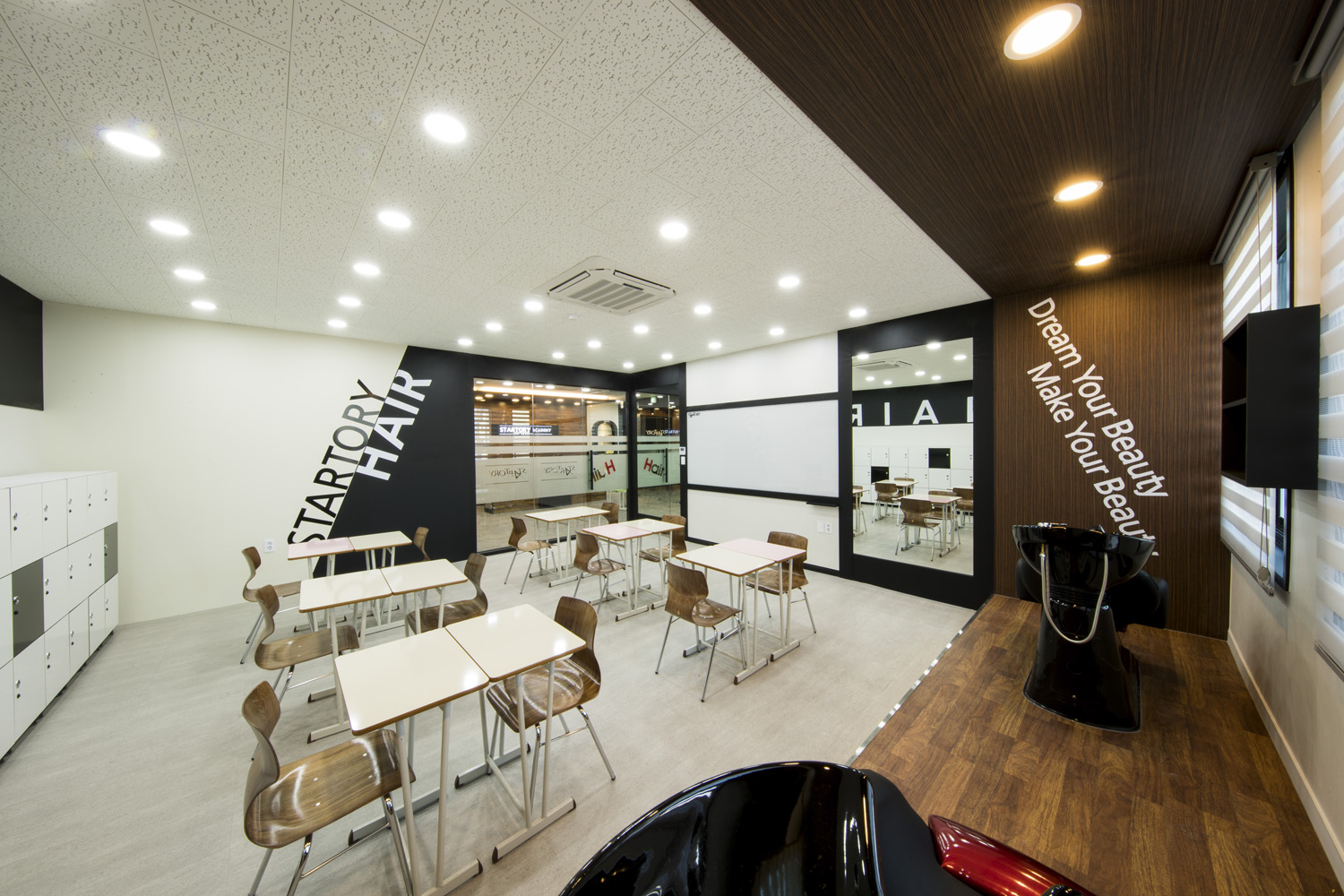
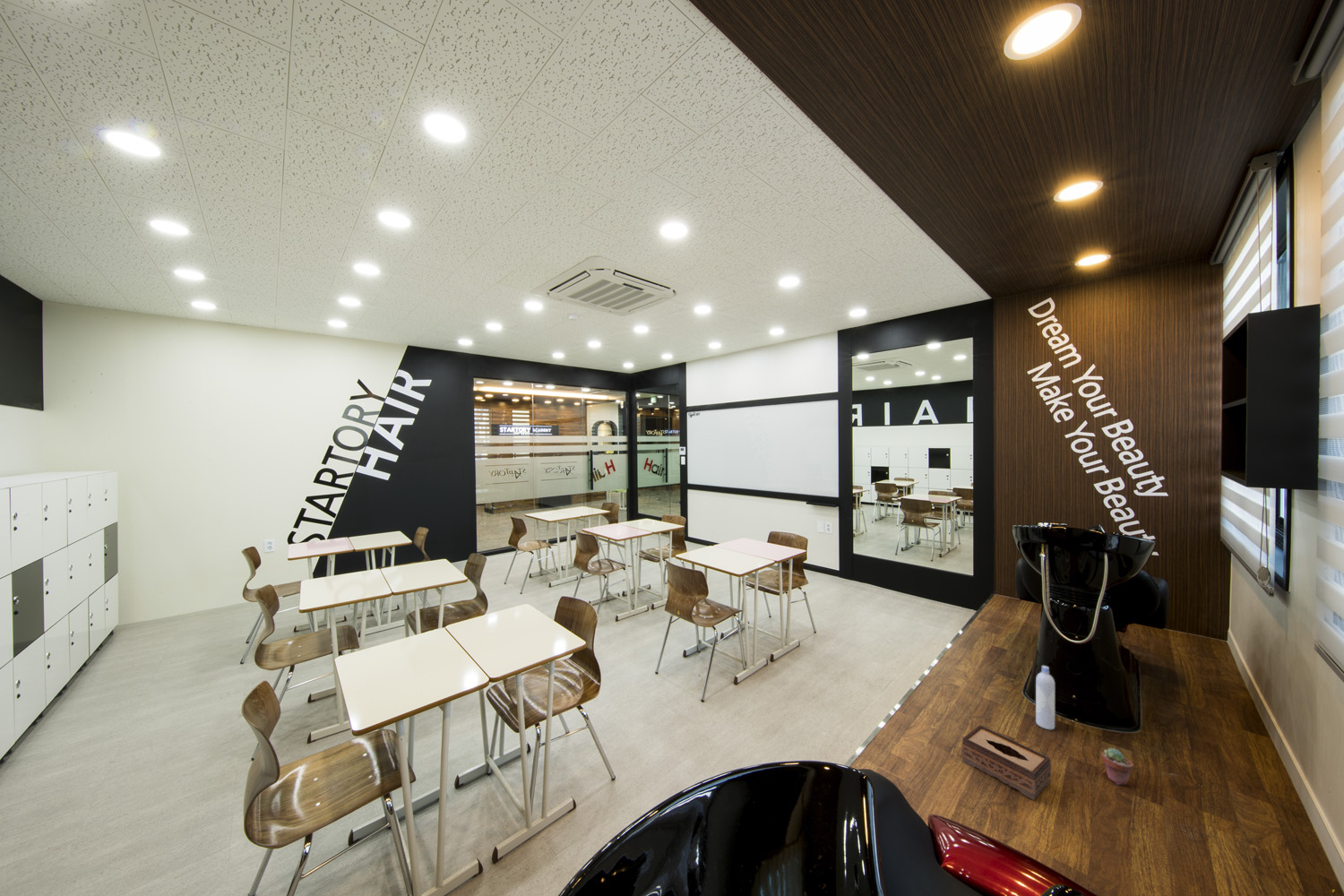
+ potted succulent [1100,747,1134,786]
+ tissue box [961,725,1052,801]
+ bottle [1035,665,1055,730]
